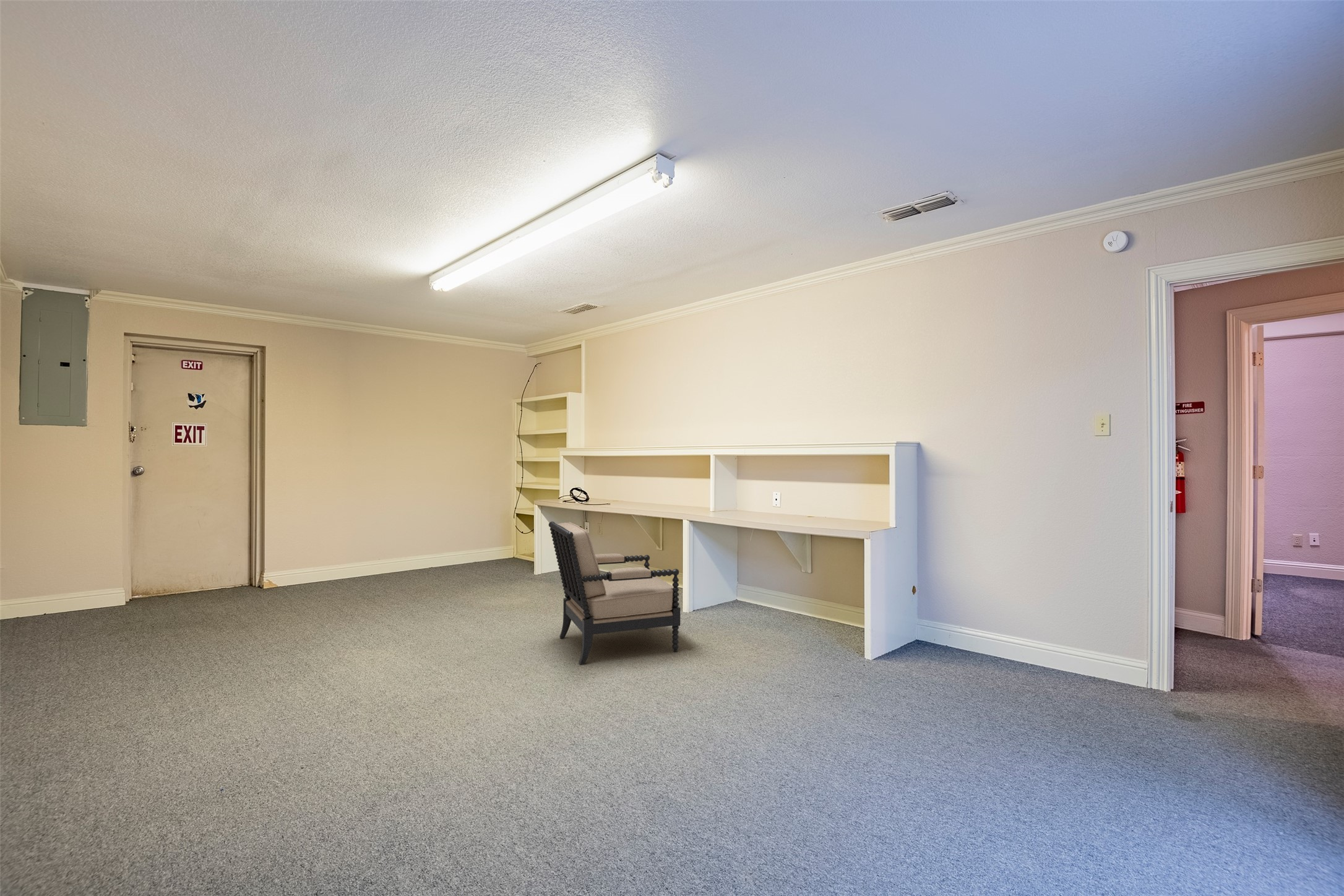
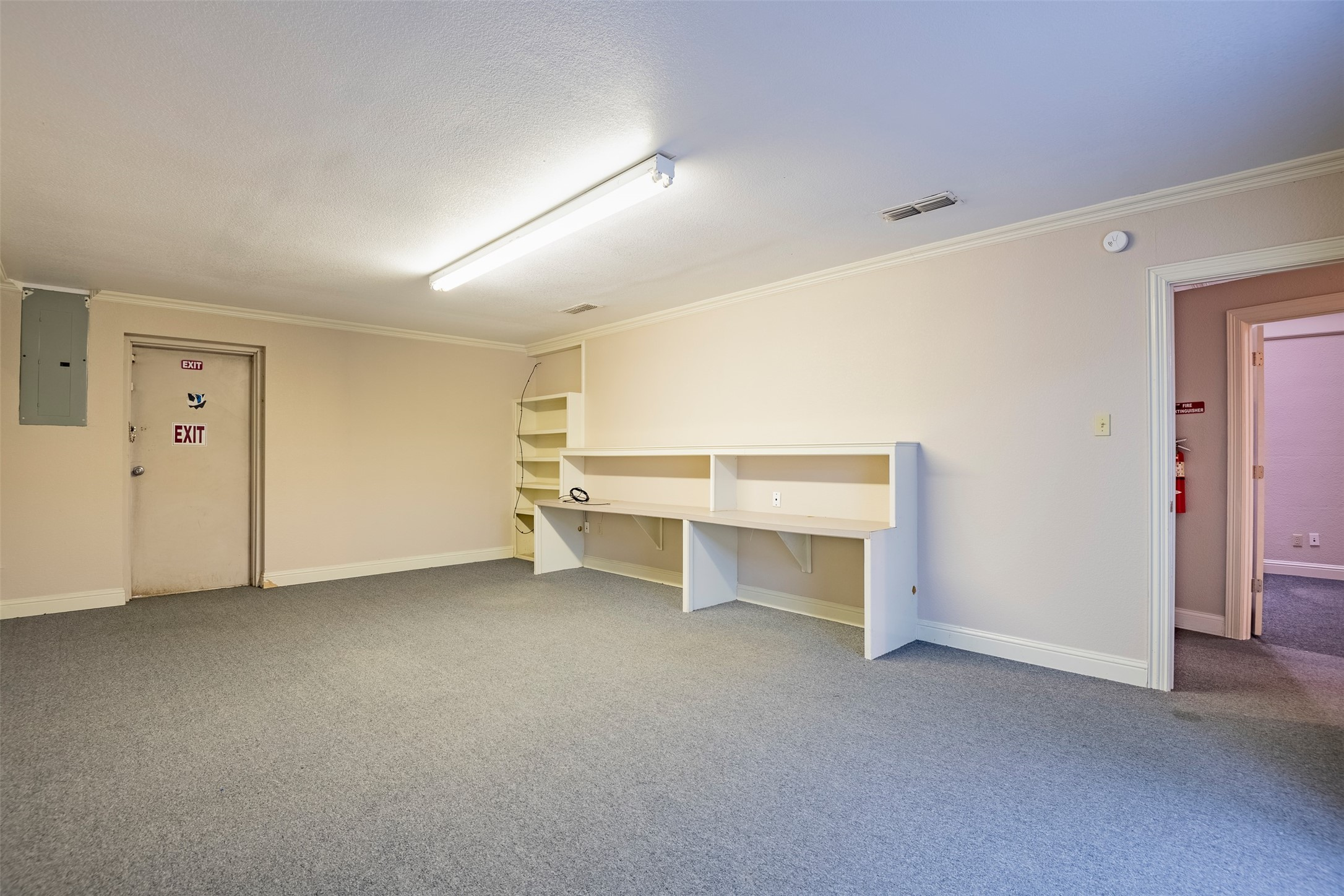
- chair [548,521,681,666]
